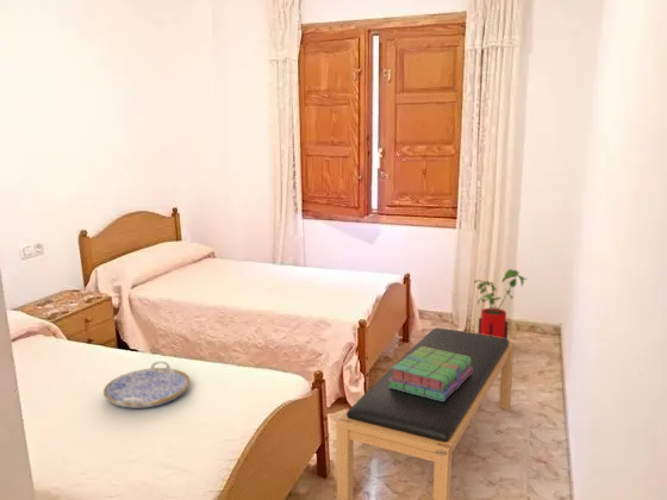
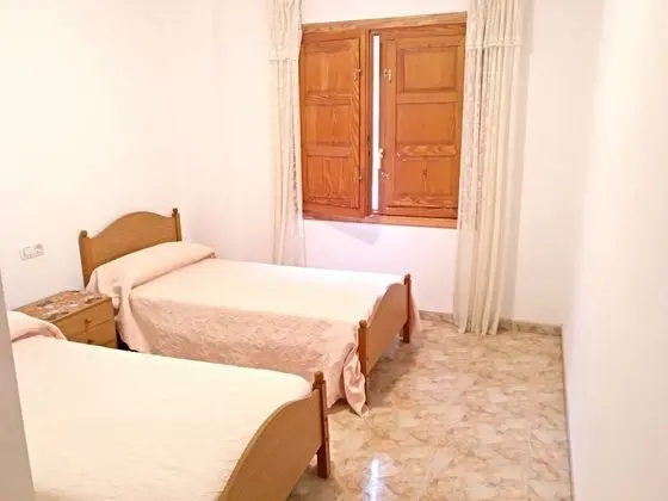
- house plant [473,268,529,340]
- stack of books [388,346,473,401]
- bench [336,327,516,500]
- serving tray [102,361,192,410]
